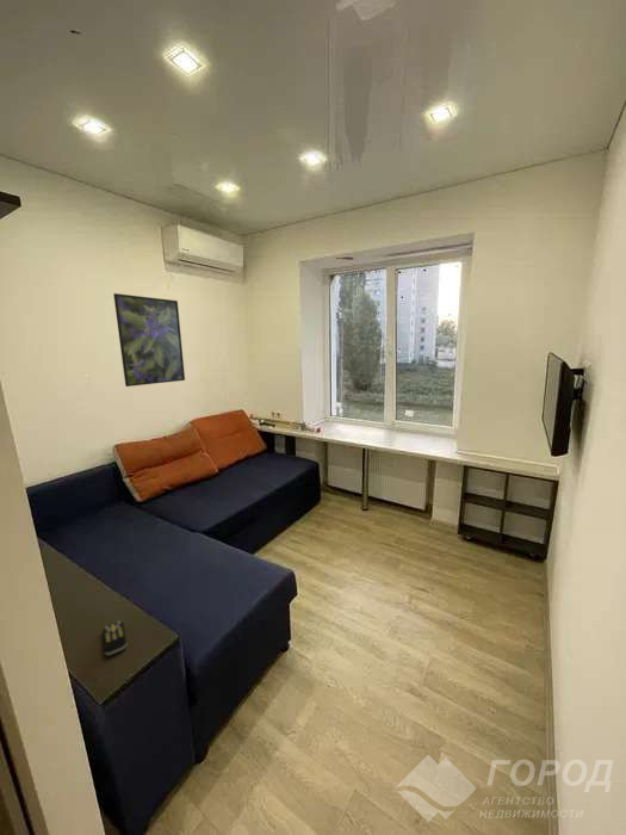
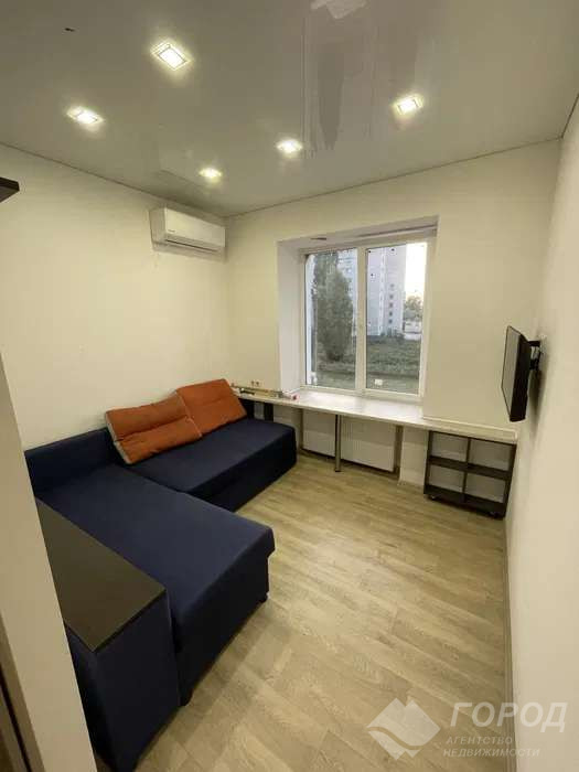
- remote control [101,620,128,656]
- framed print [112,292,186,388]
